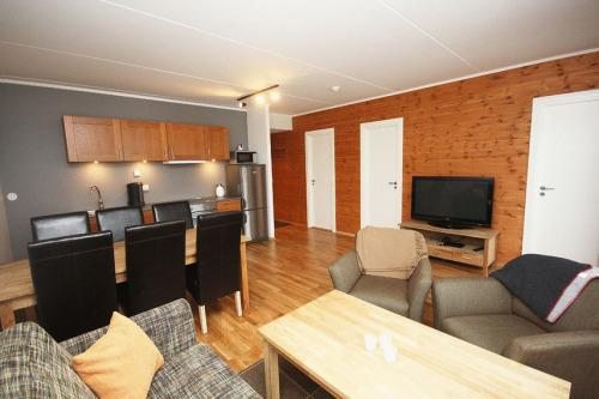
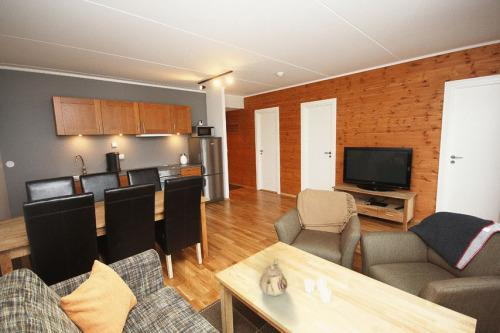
+ teapot [259,258,288,297]
